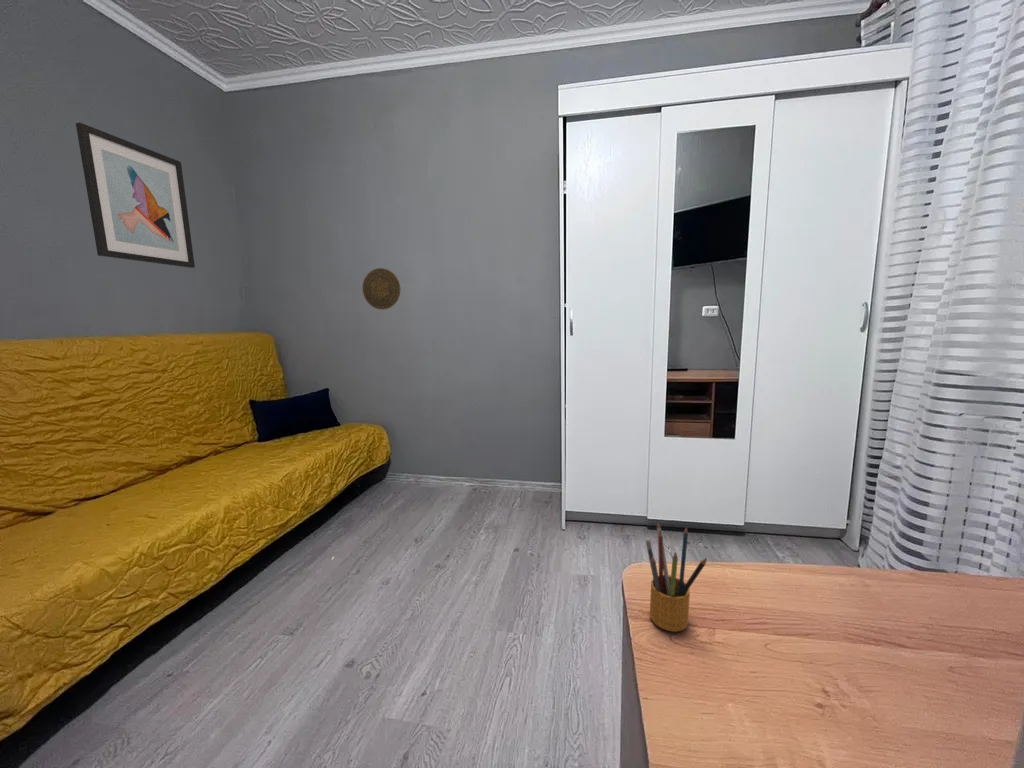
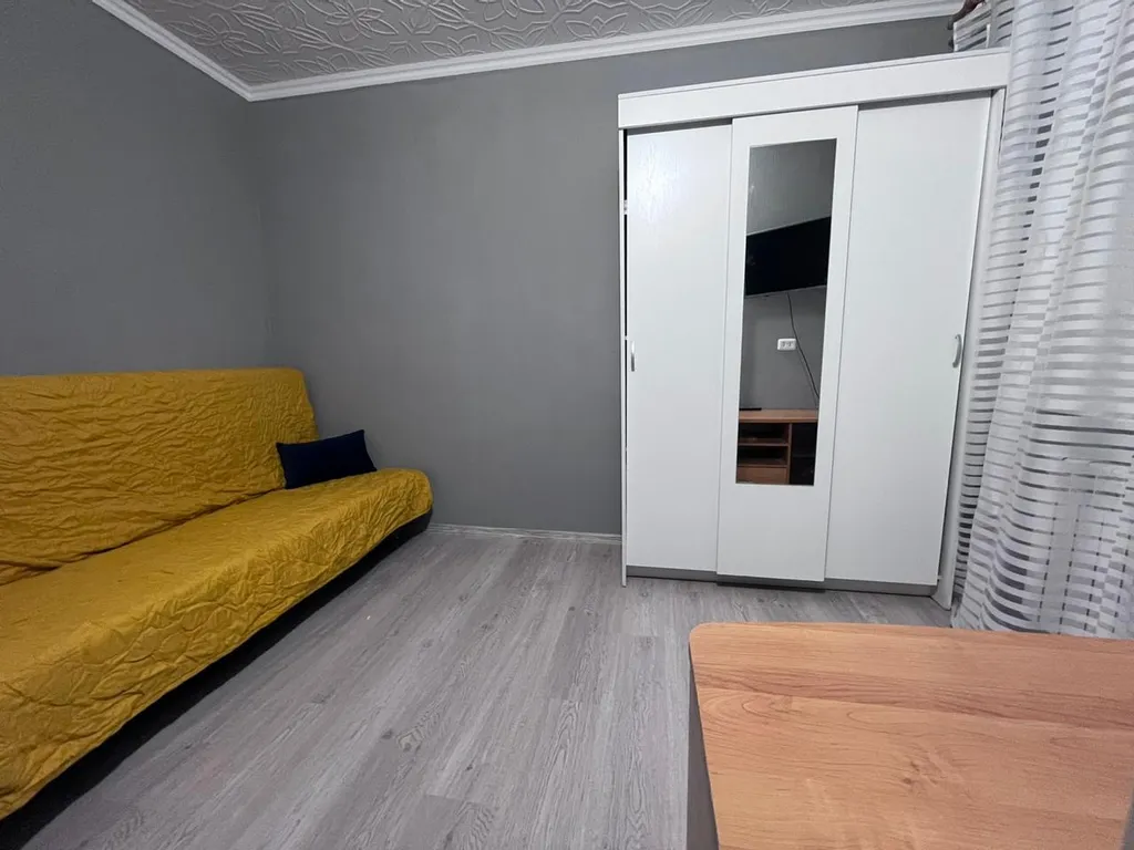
- pencil box [644,520,708,633]
- wall art [75,122,196,269]
- decorative plate [362,267,401,311]
